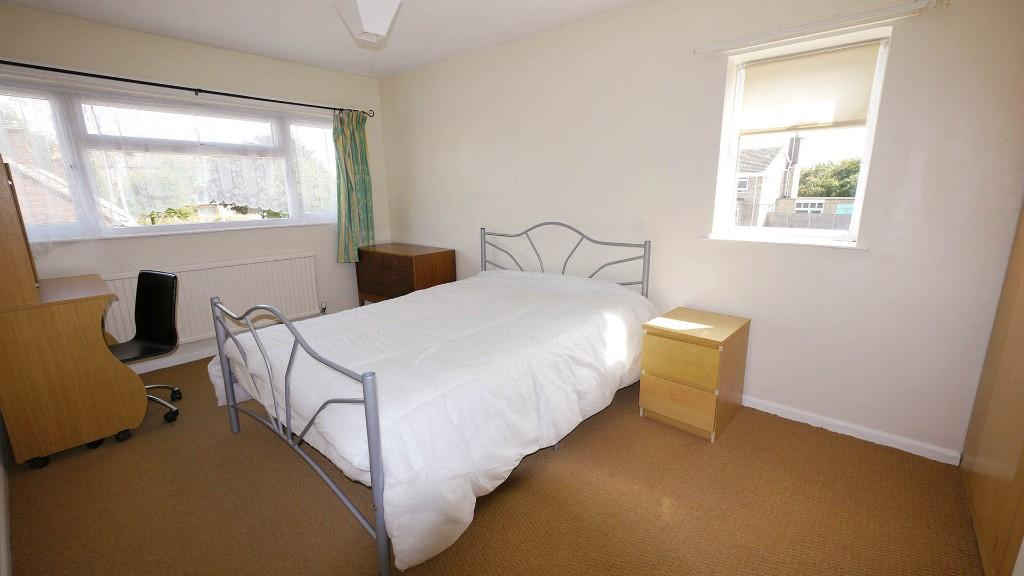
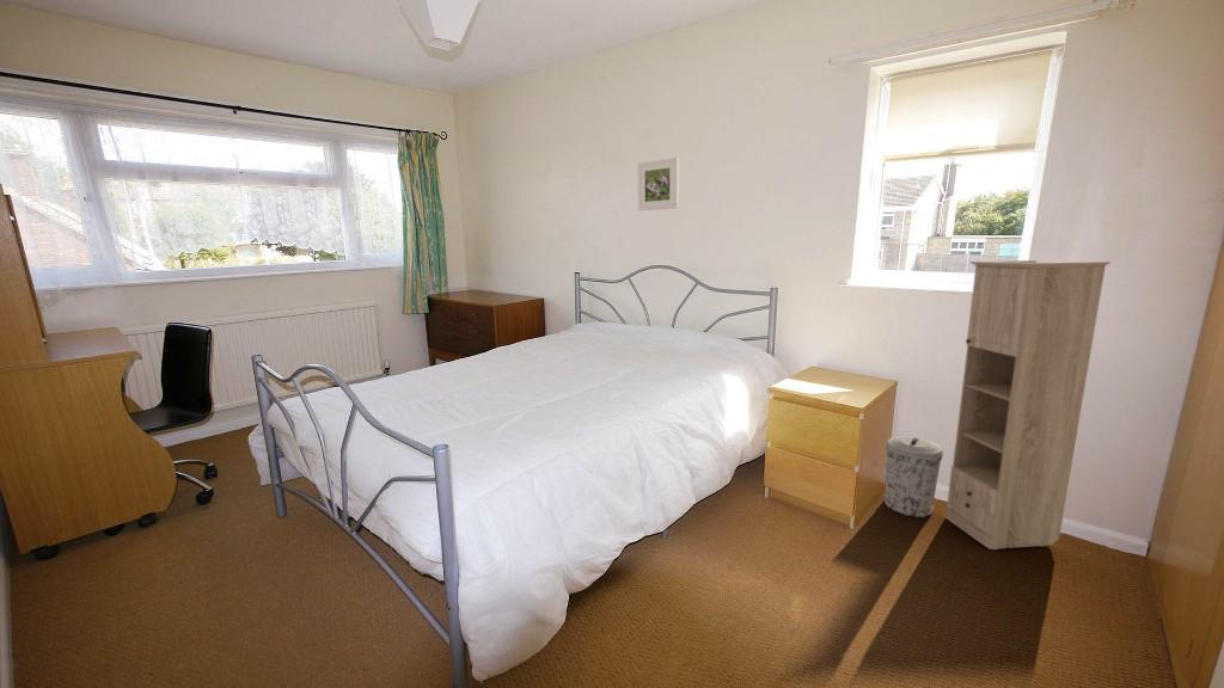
+ storage cabinet [944,259,1112,551]
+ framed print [637,156,680,213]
+ trash can [883,435,944,518]
